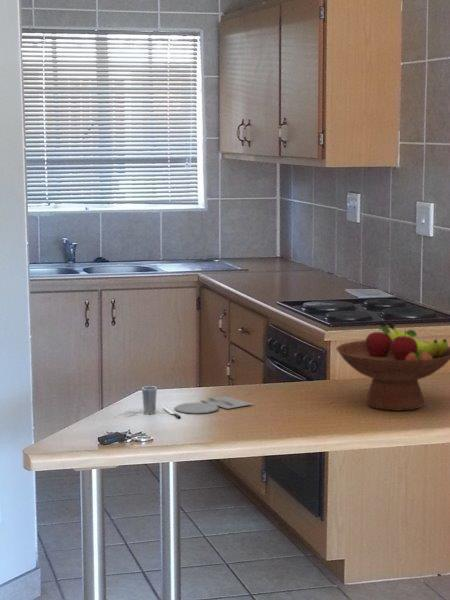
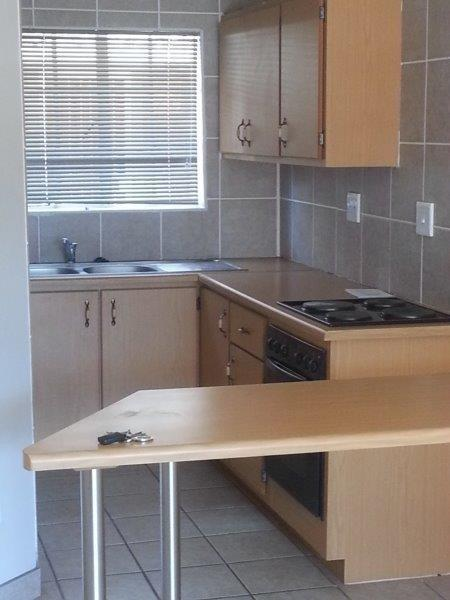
- fruit bowl [335,320,450,411]
- placemat [141,385,252,419]
